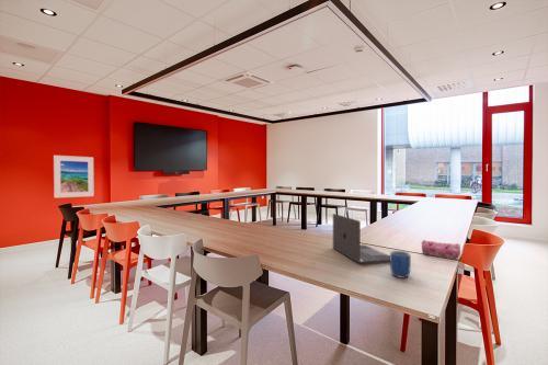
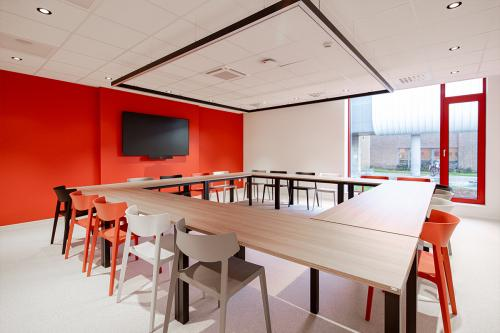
- pencil case [420,239,461,260]
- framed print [53,155,95,199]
- laptop [332,213,390,264]
- mug [389,250,412,280]
